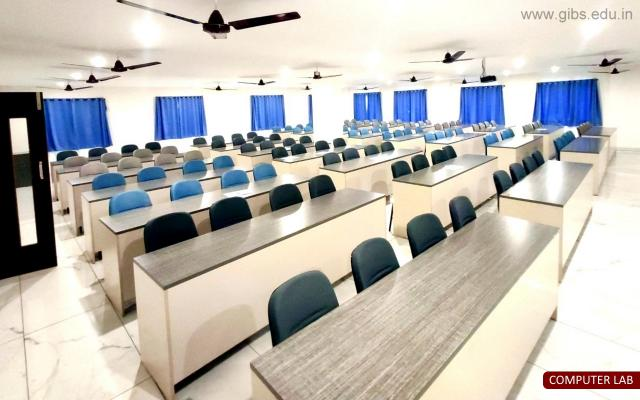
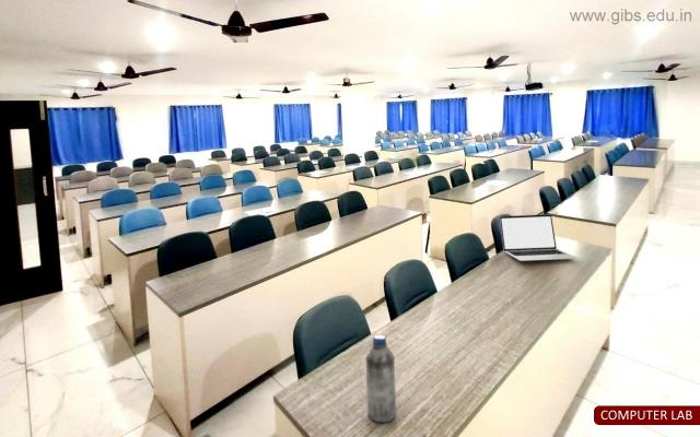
+ water bottle [364,334,397,424]
+ laptop [499,213,579,262]
